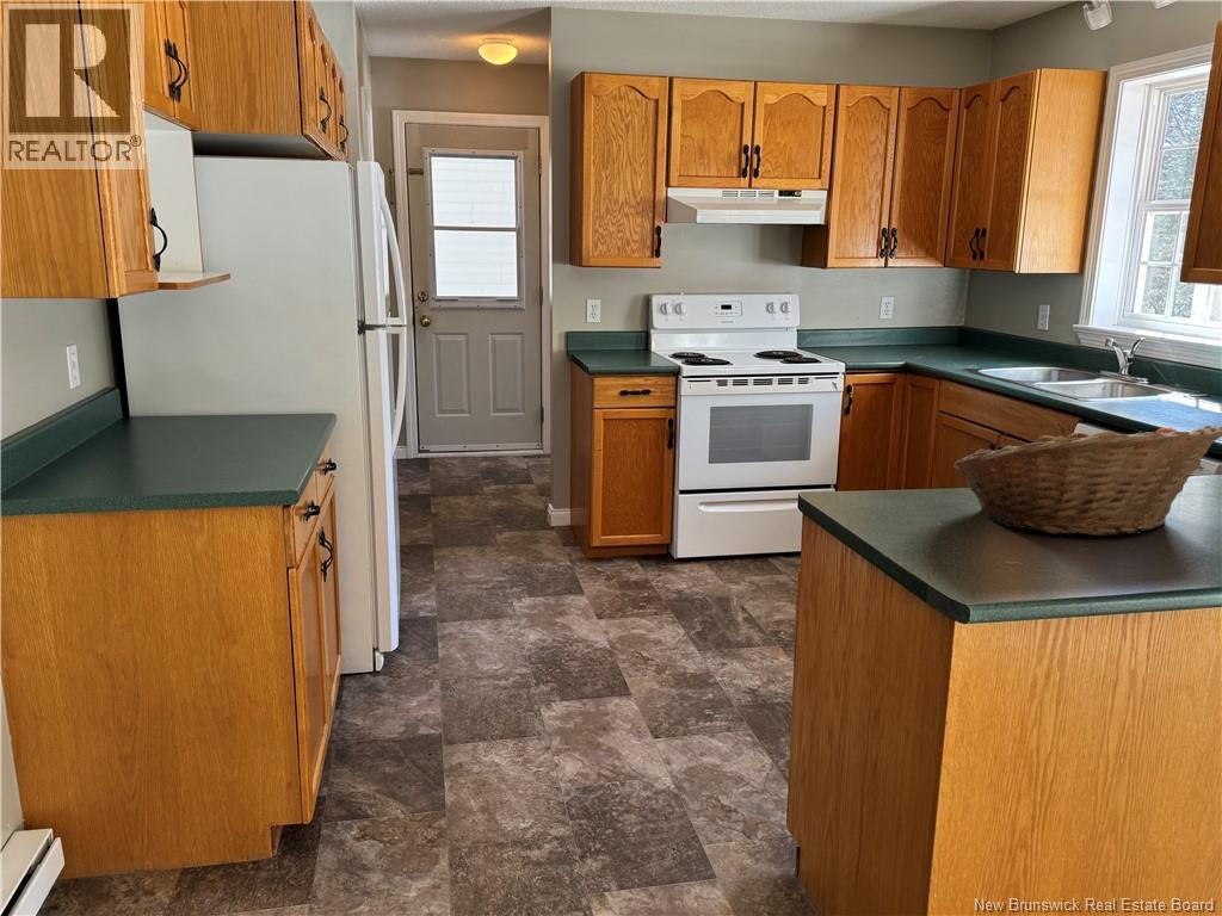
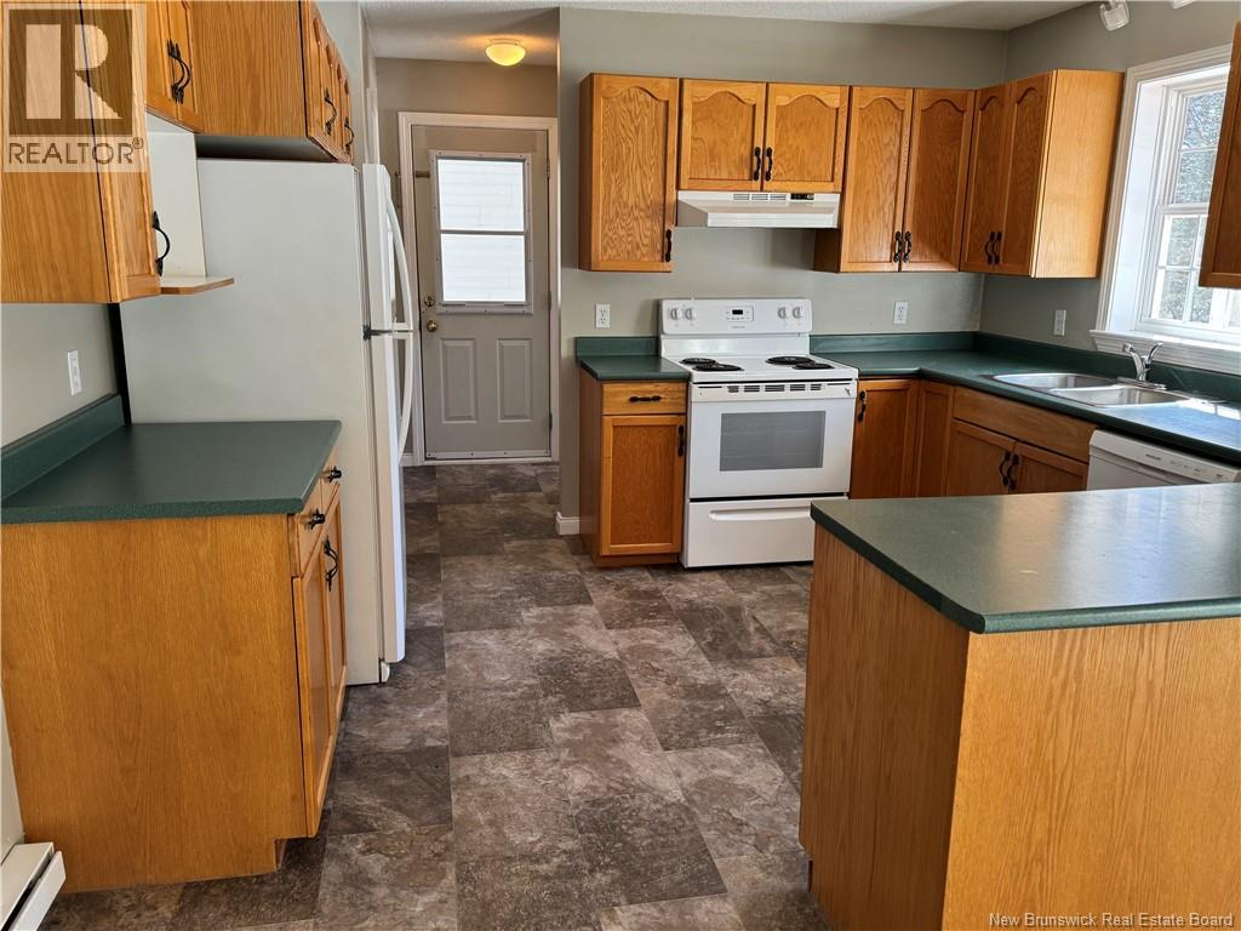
- fruit basket [952,422,1222,538]
